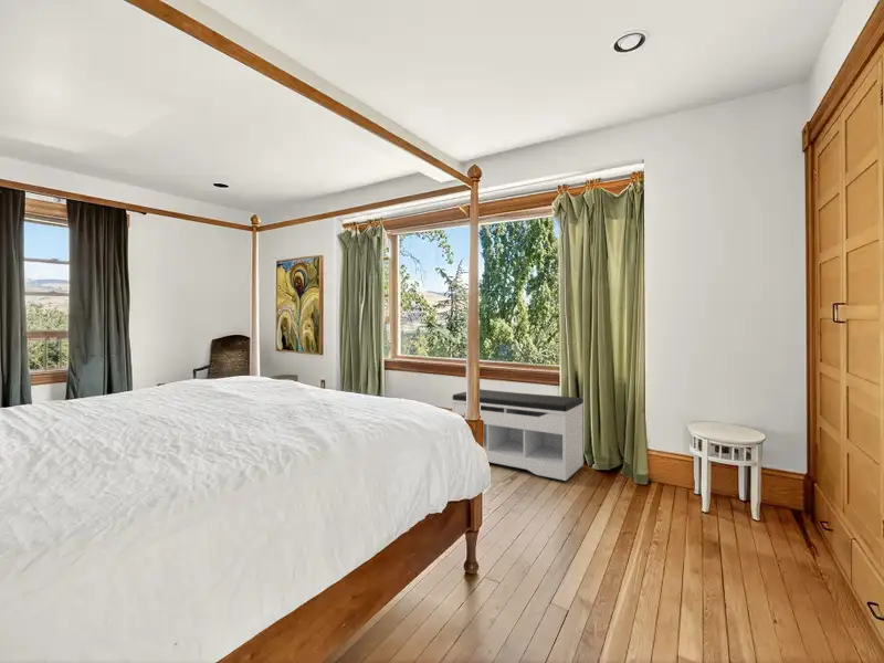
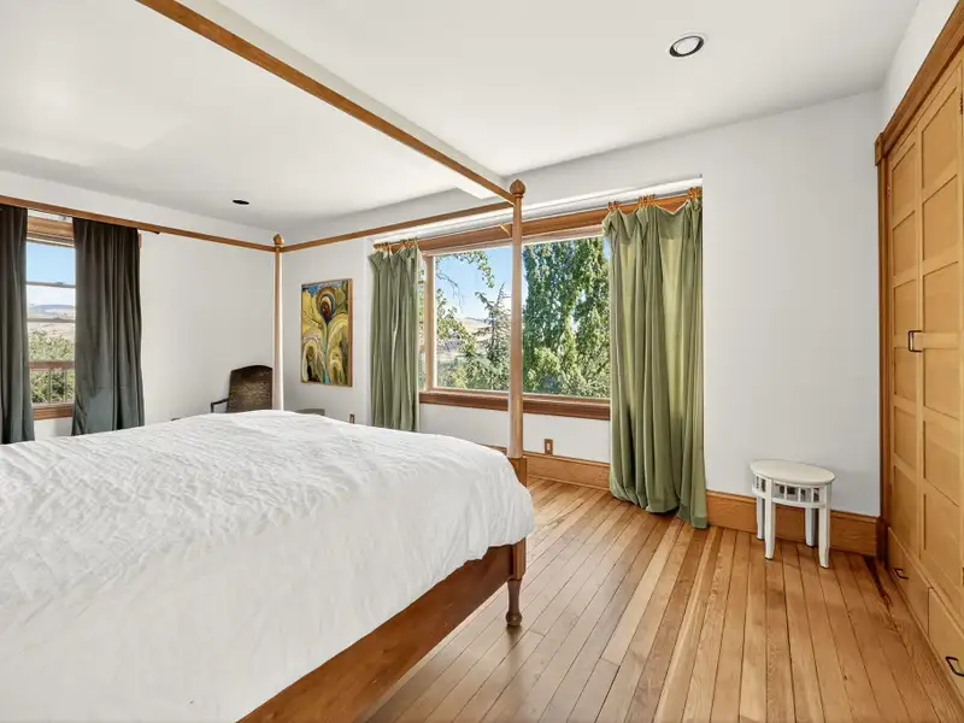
- bench [451,388,585,482]
